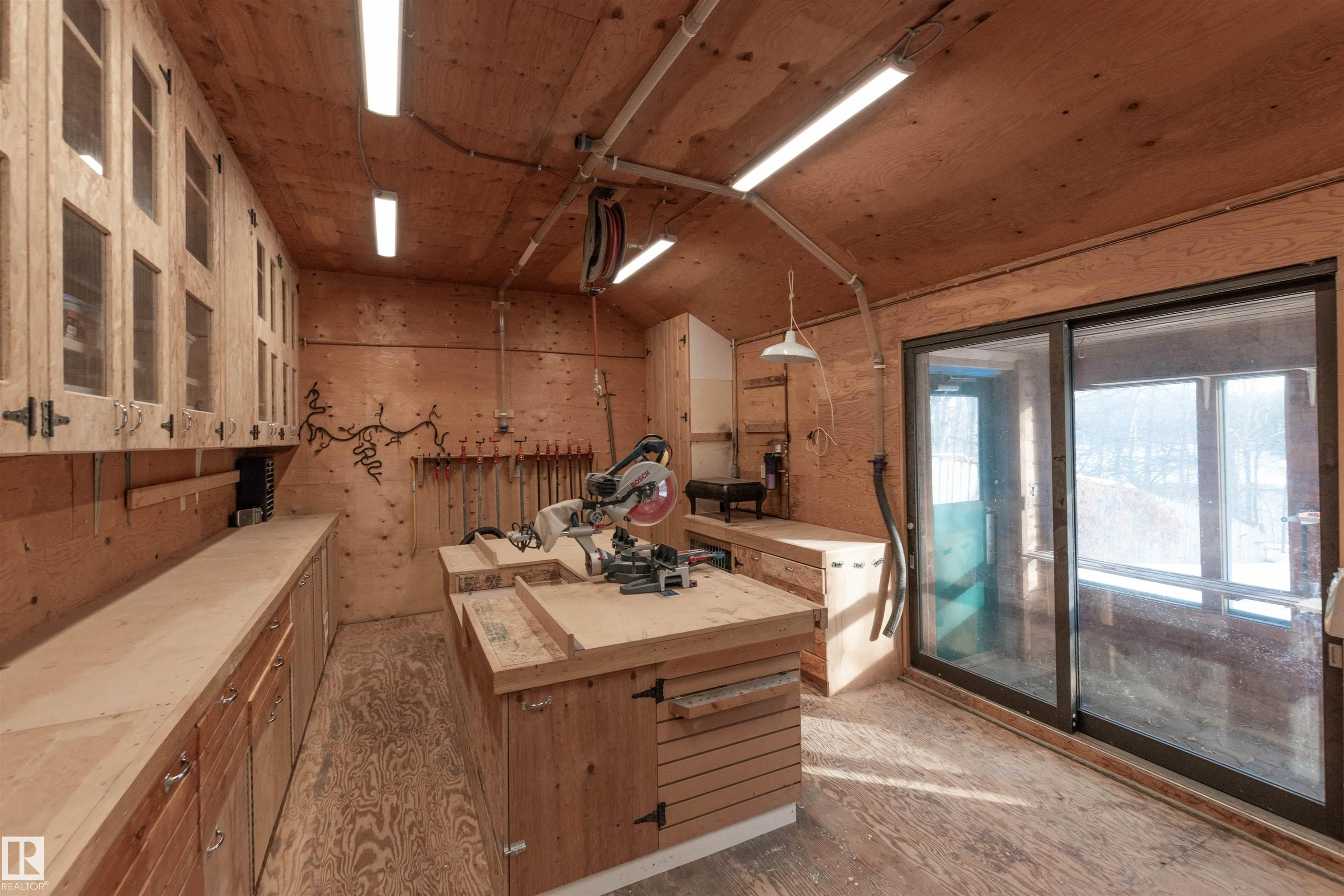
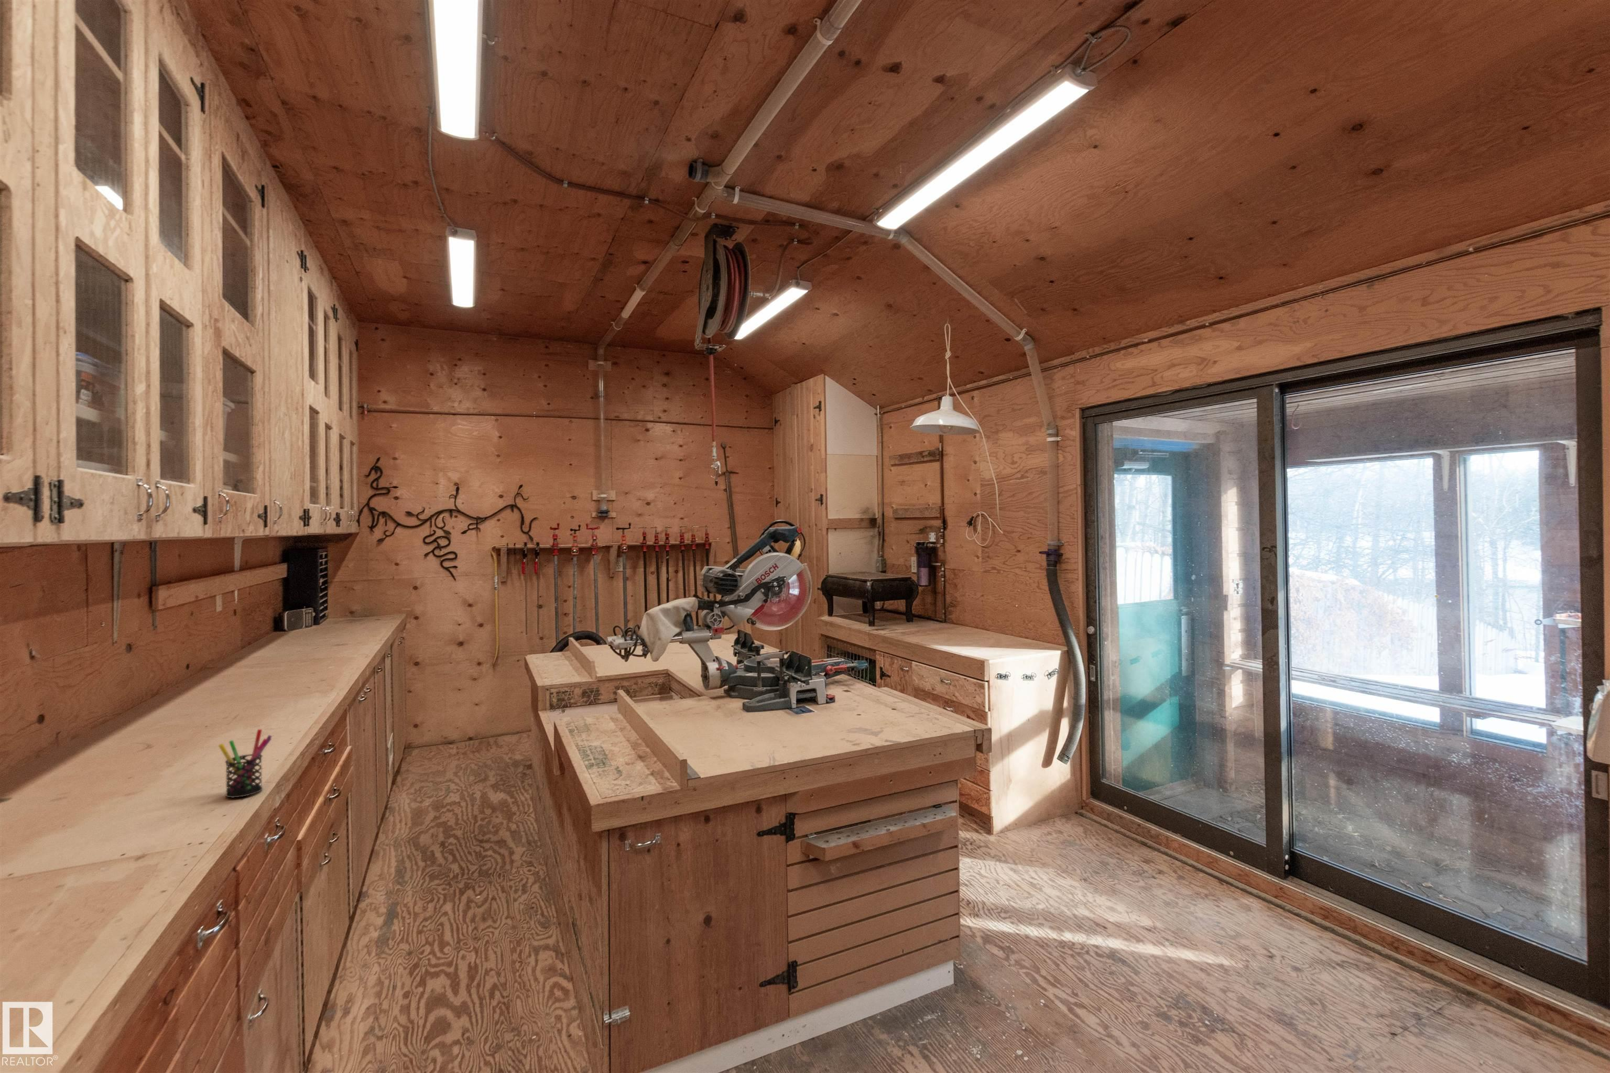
+ pen holder [218,729,273,799]
